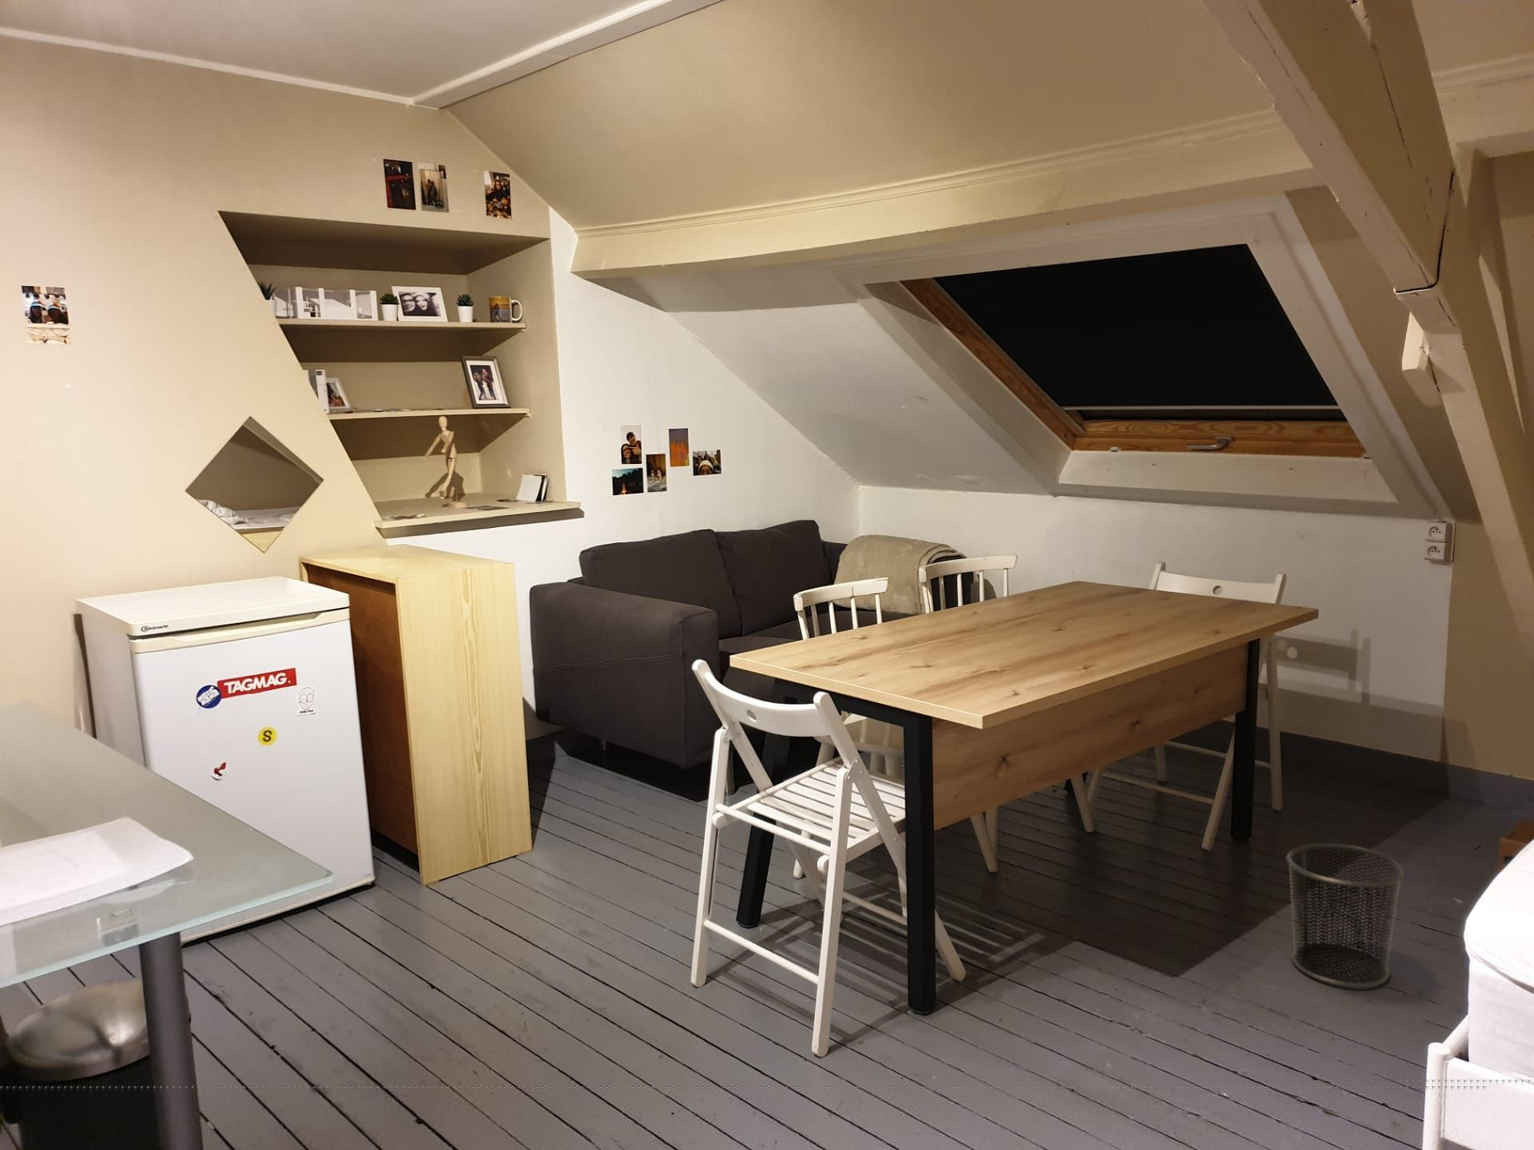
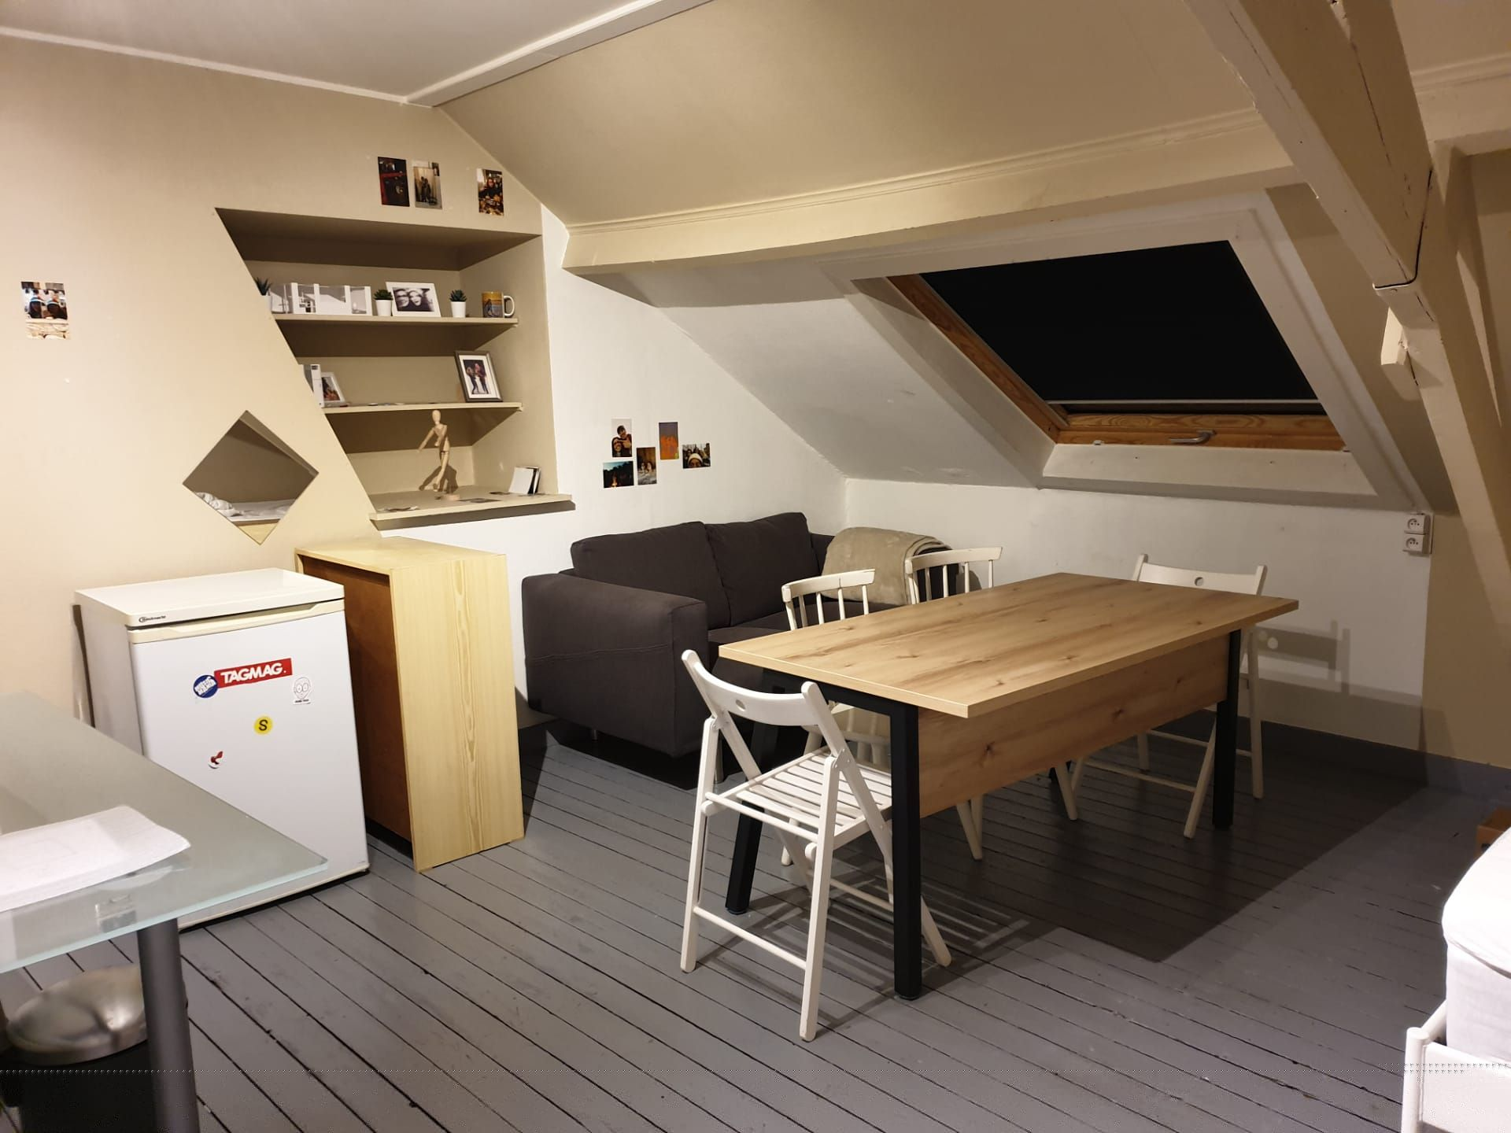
- waste bin [1285,842,1405,988]
